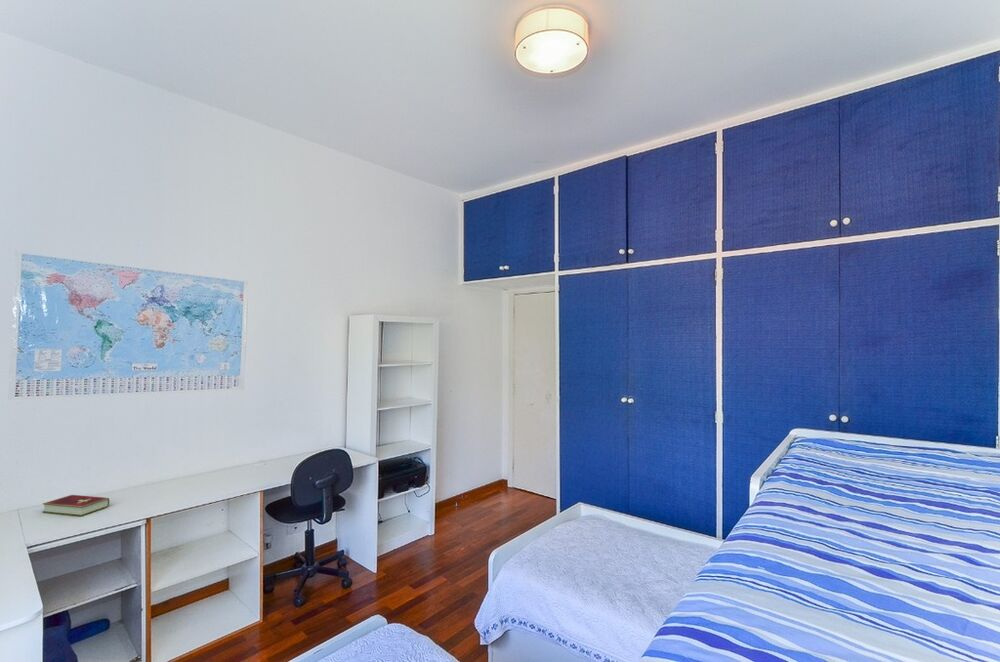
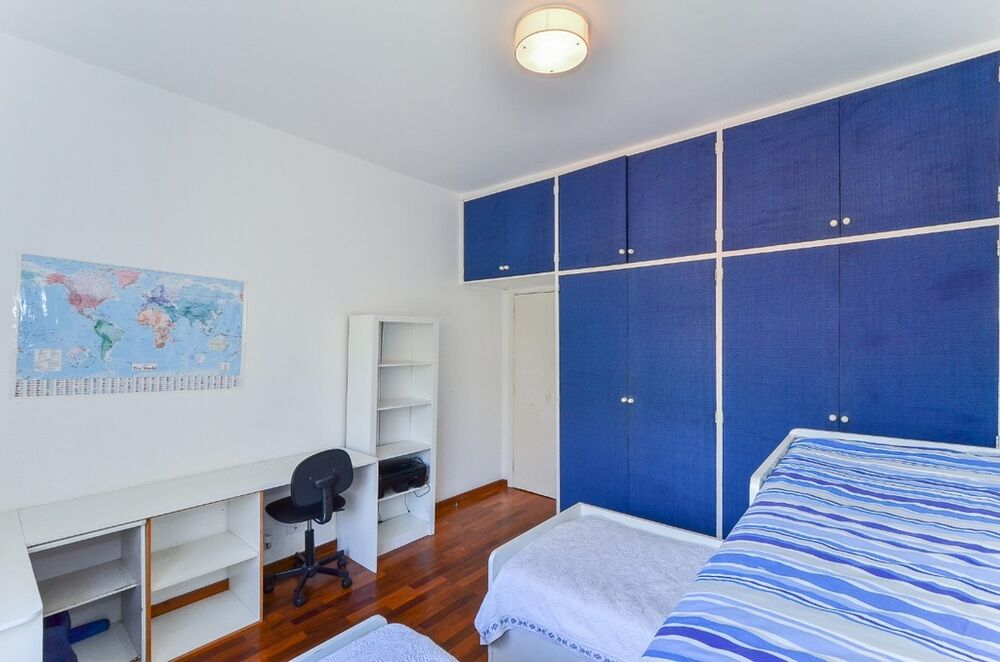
- hardcover book [41,494,110,517]
